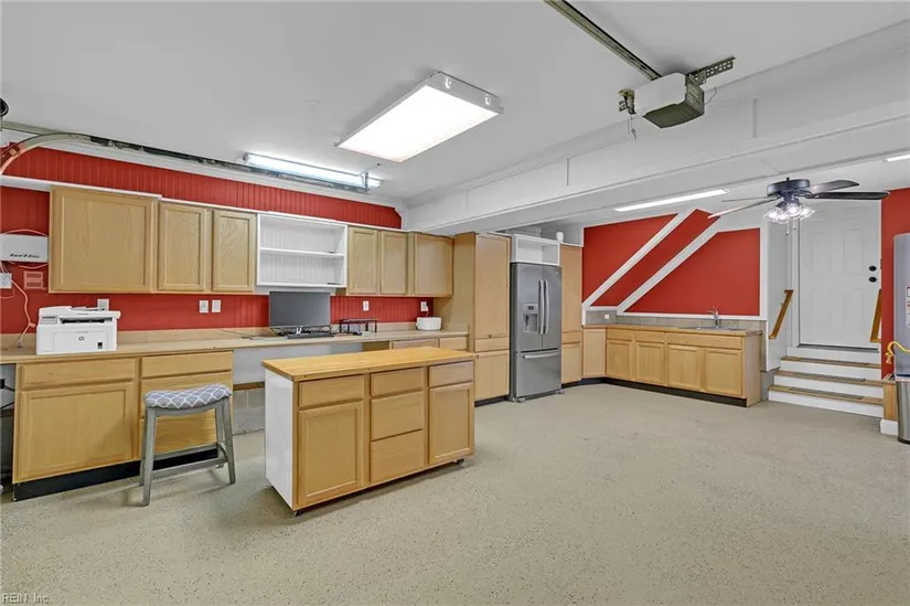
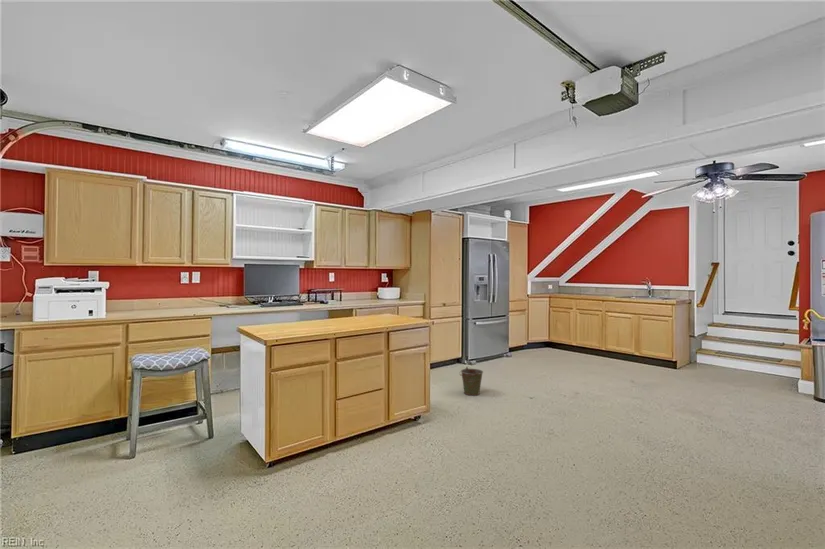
+ bucket [458,366,484,397]
